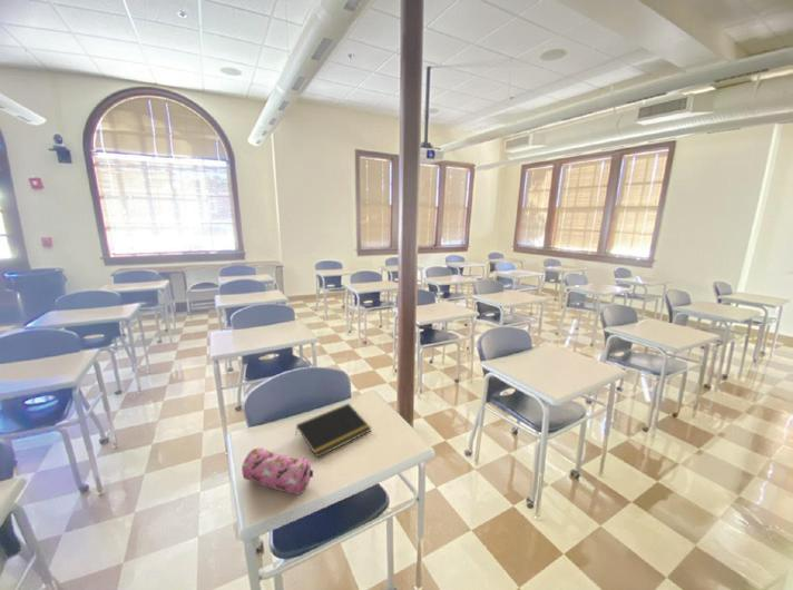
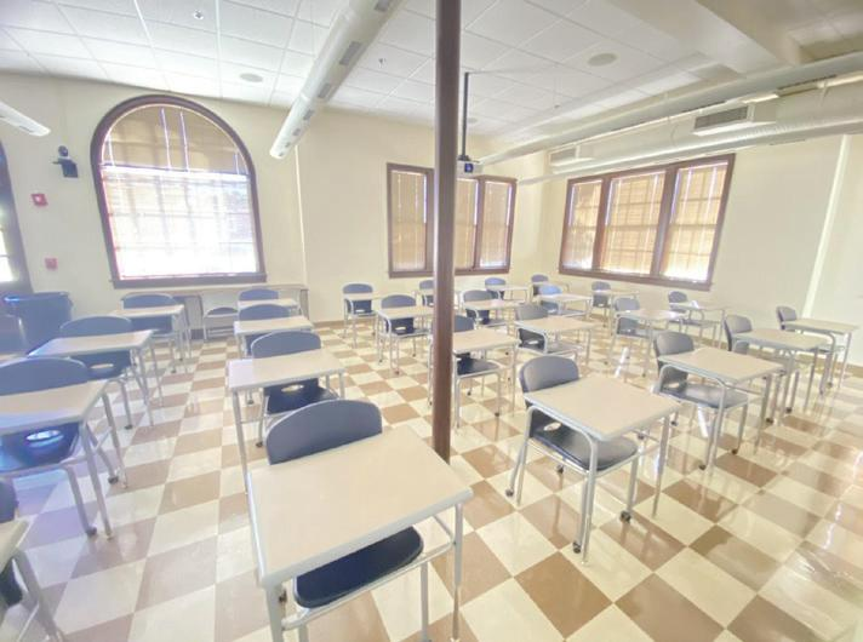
- pencil case [241,446,314,495]
- notepad [294,402,372,459]
